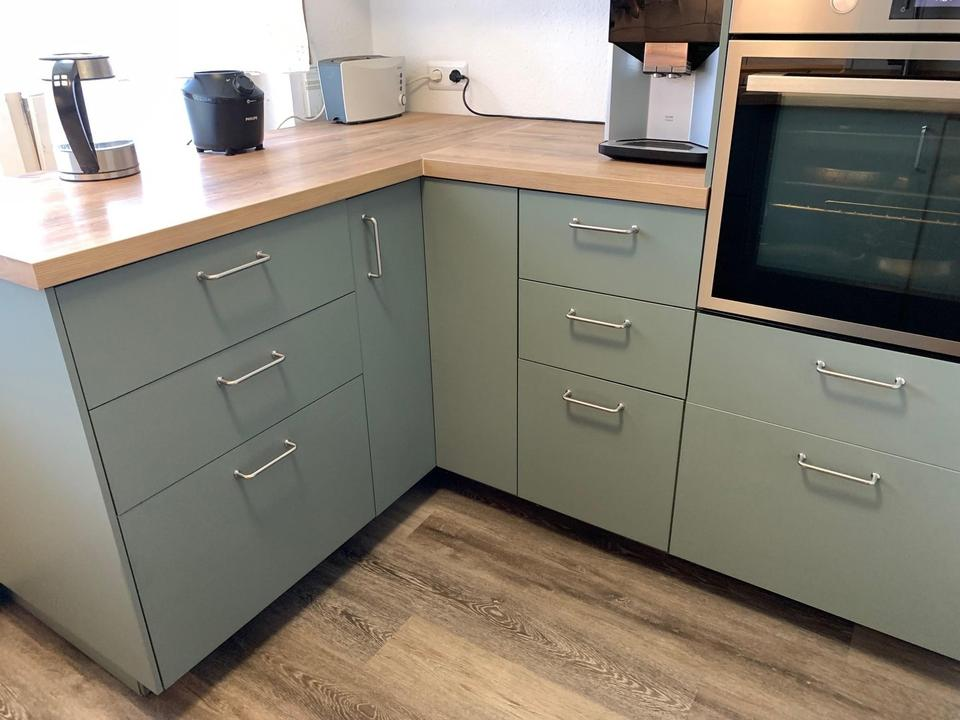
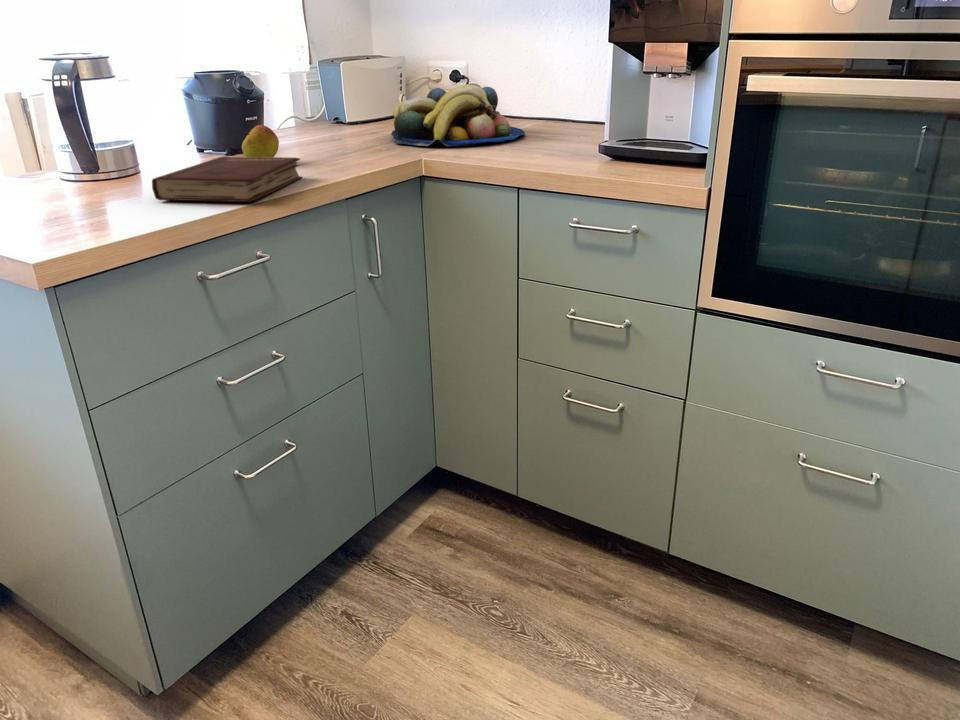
+ hardback book [151,156,303,203]
+ fruit bowl [390,82,526,147]
+ apple [241,124,280,157]
